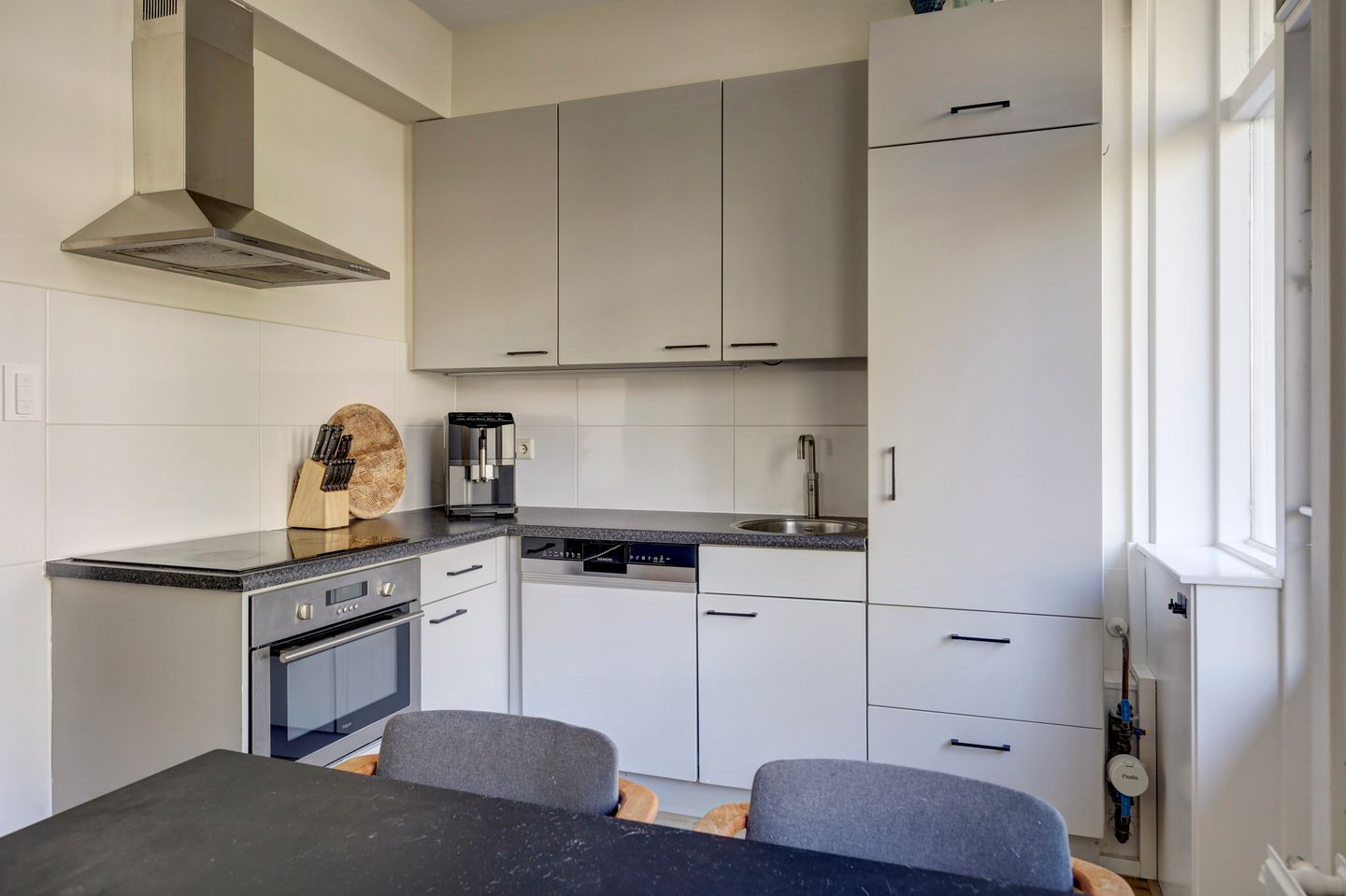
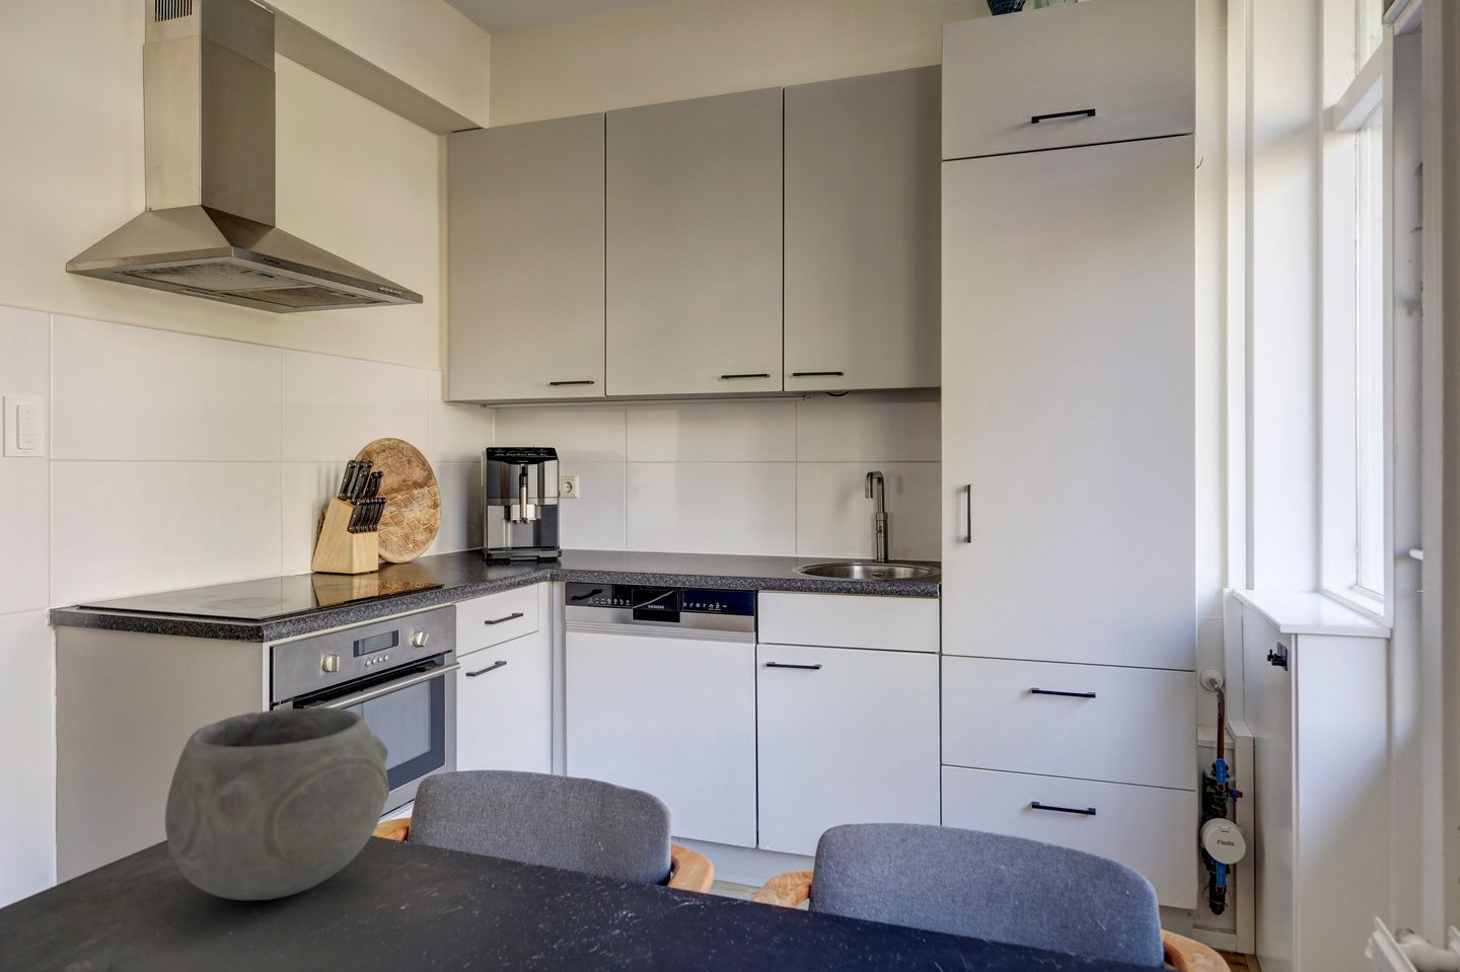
+ bowl [164,706,390,901]
